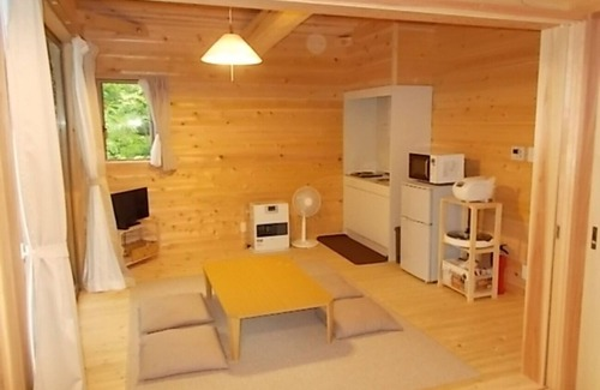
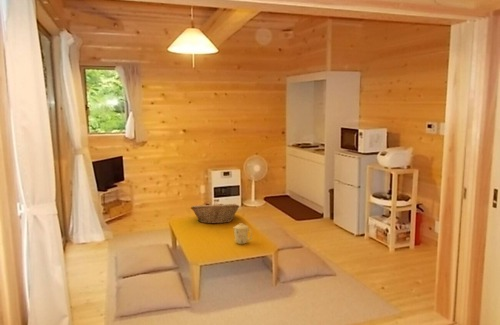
+ mug [232,222,253,245]
+ fruit basket [190,201,240,225]
